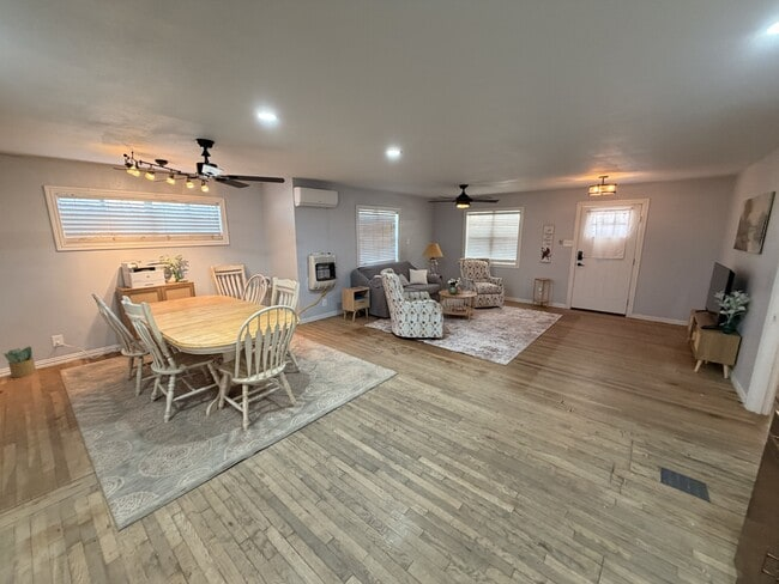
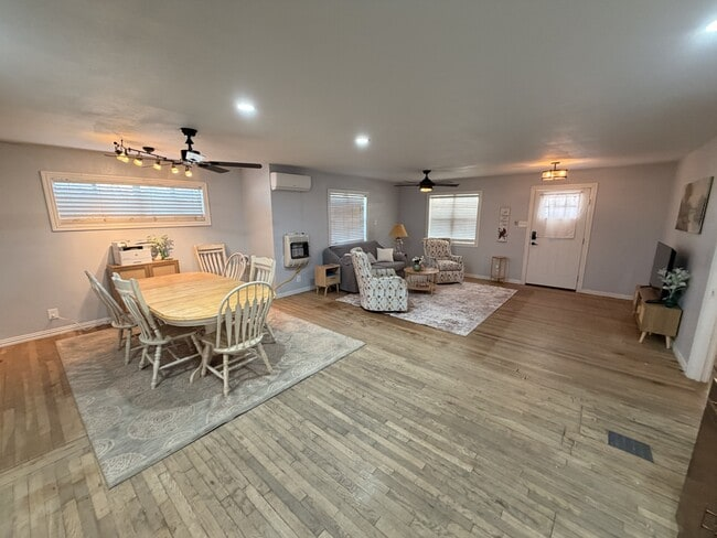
- potted plant [1,346,37,379]
